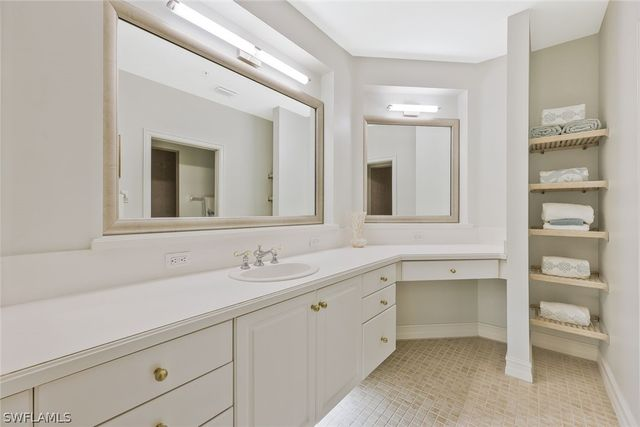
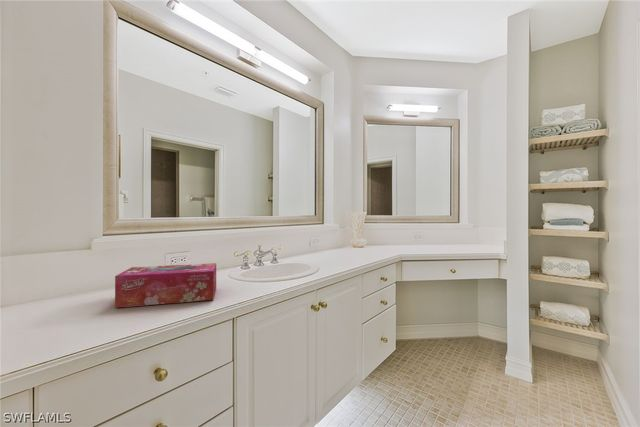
+ tissue box [114,262,217,309]
